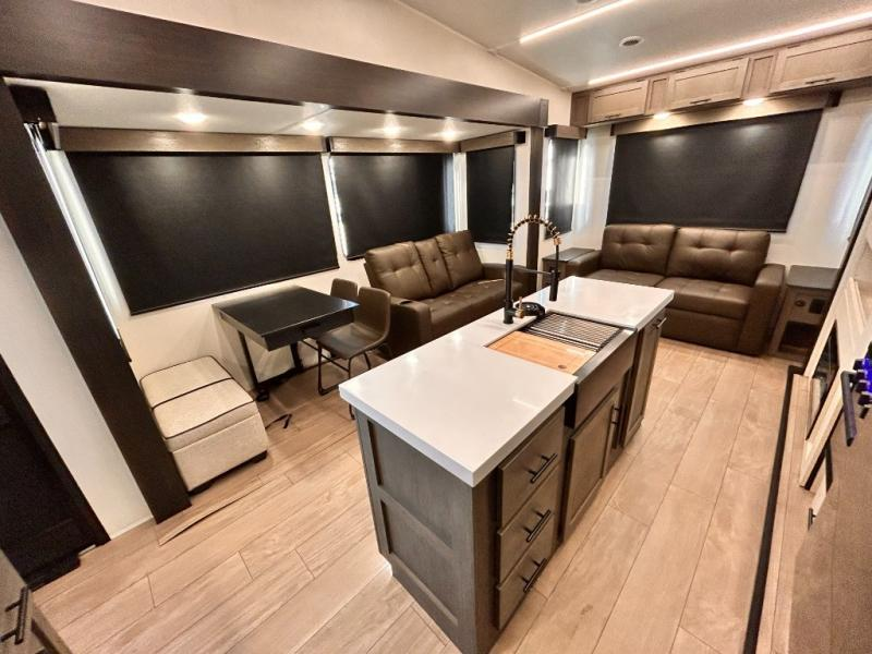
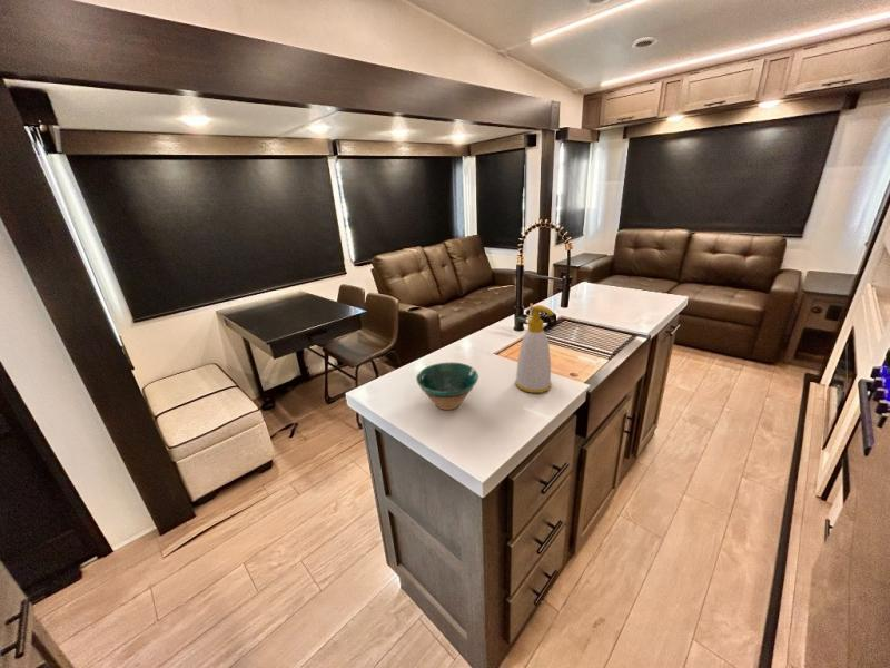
+ bowl [415,361,479,411]
+ soap bottle [514,304,555,394]
